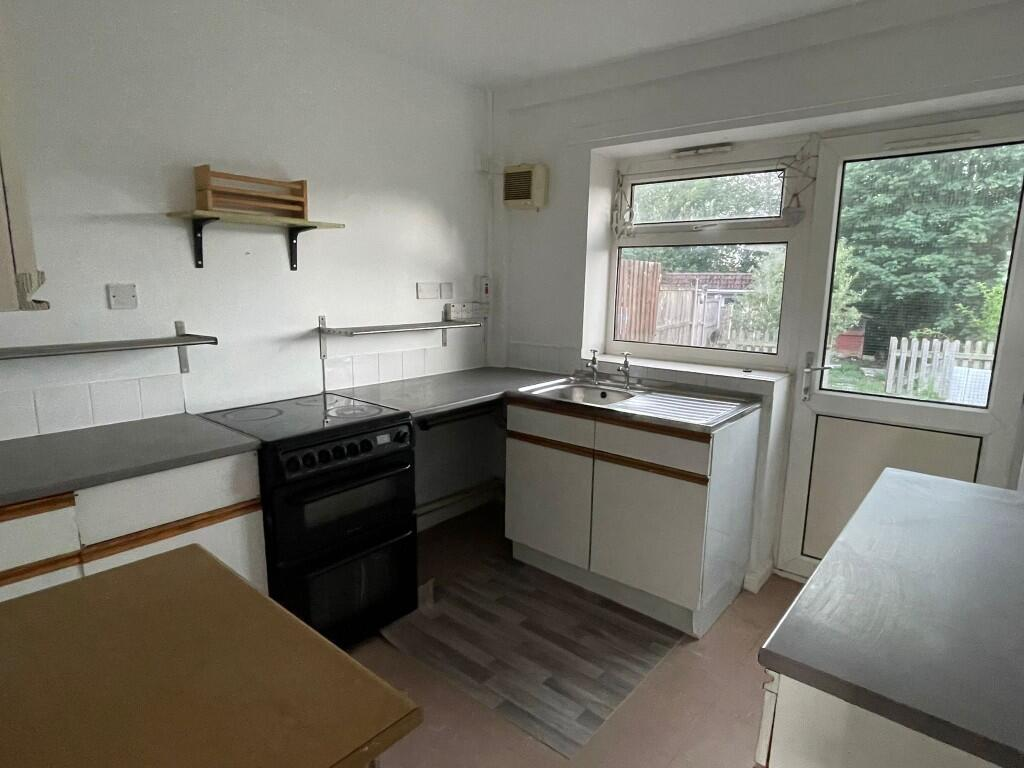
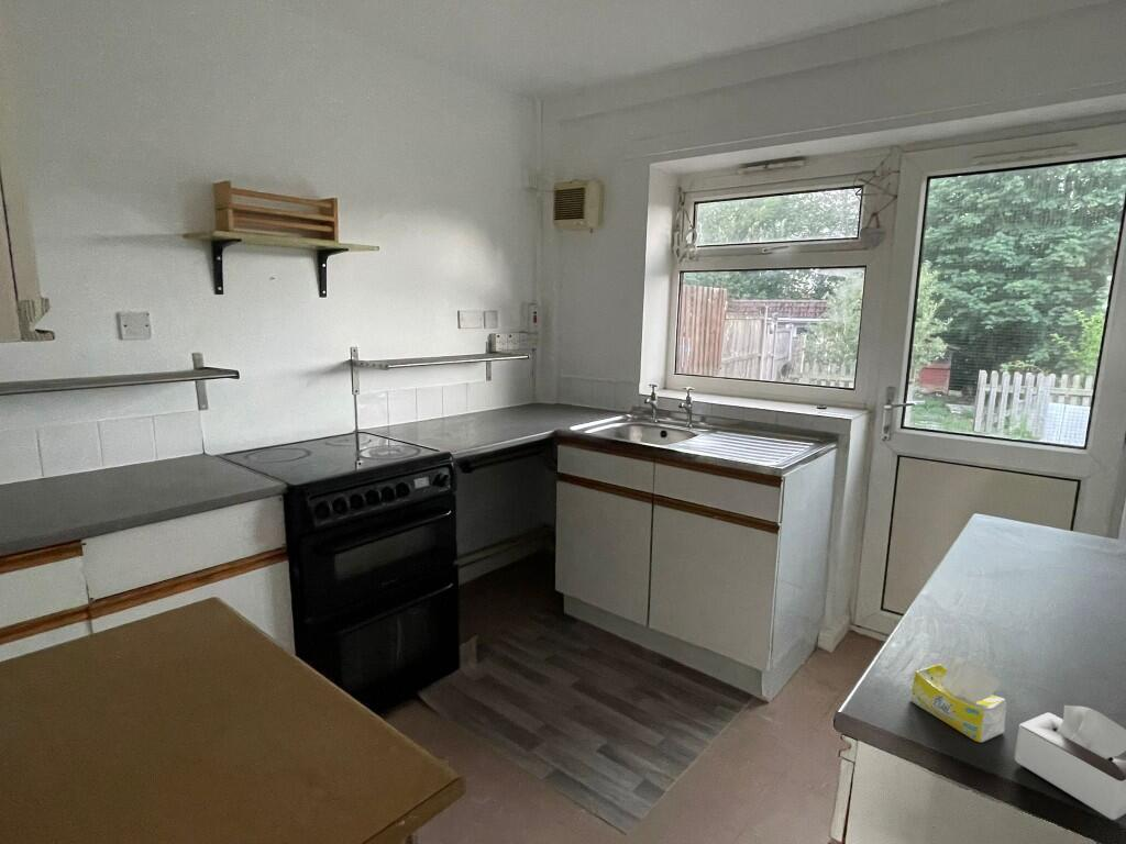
+ tissue box [909,657,1126,821]
